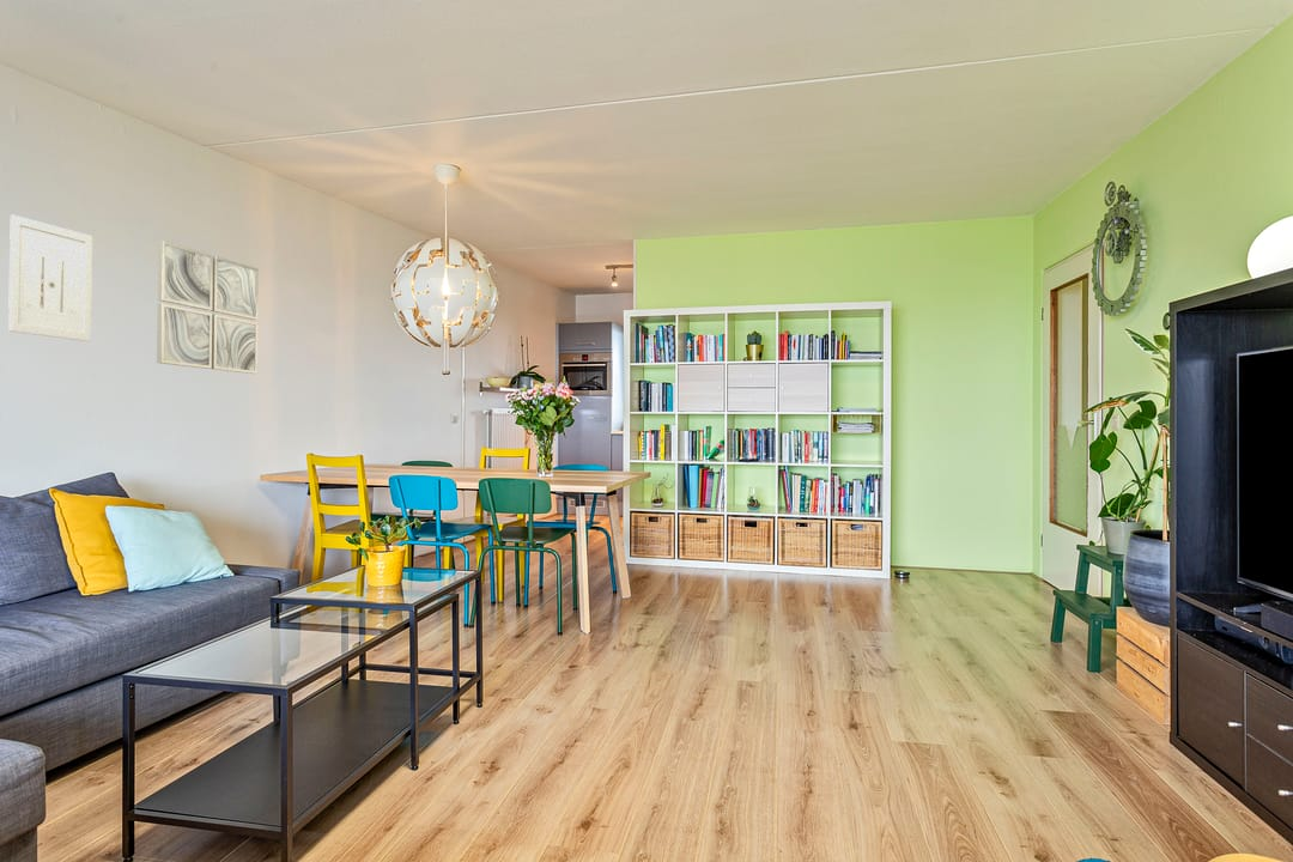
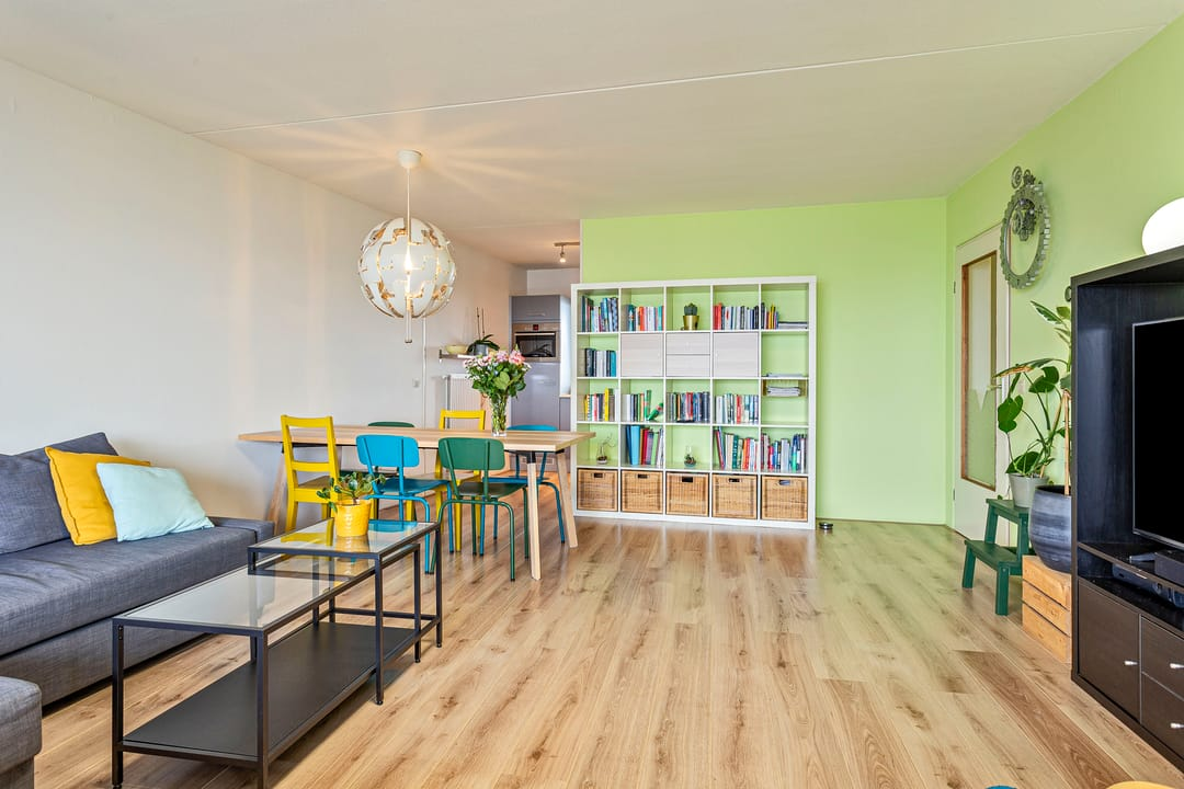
- wall art [156,239,260,375]
- wall art [7,213,93,342]
